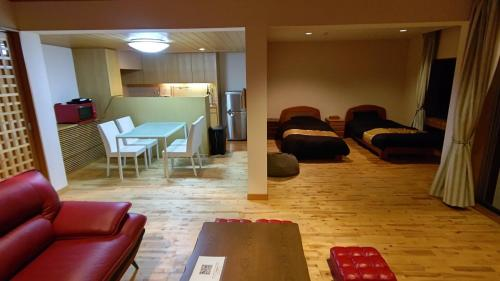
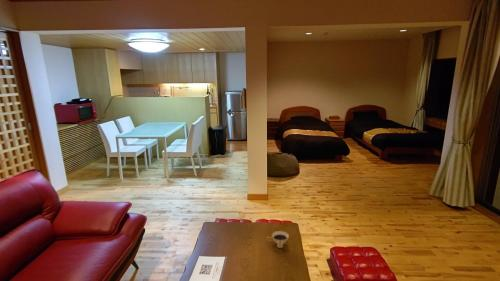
+ teacup [265,230,290,249]
